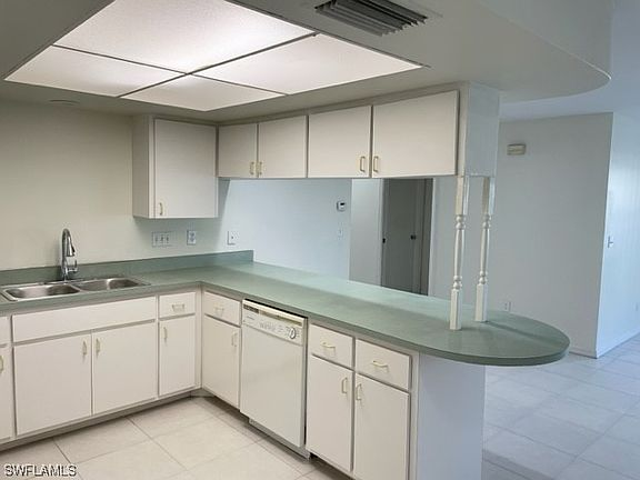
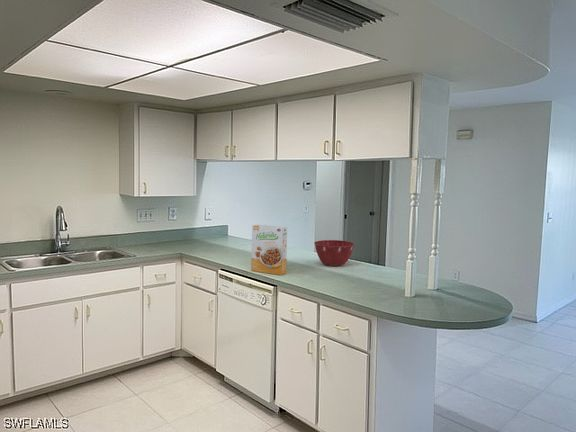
+ cereal box [250,224,288,276]
+ mixing bowl [313,239,355,267]
